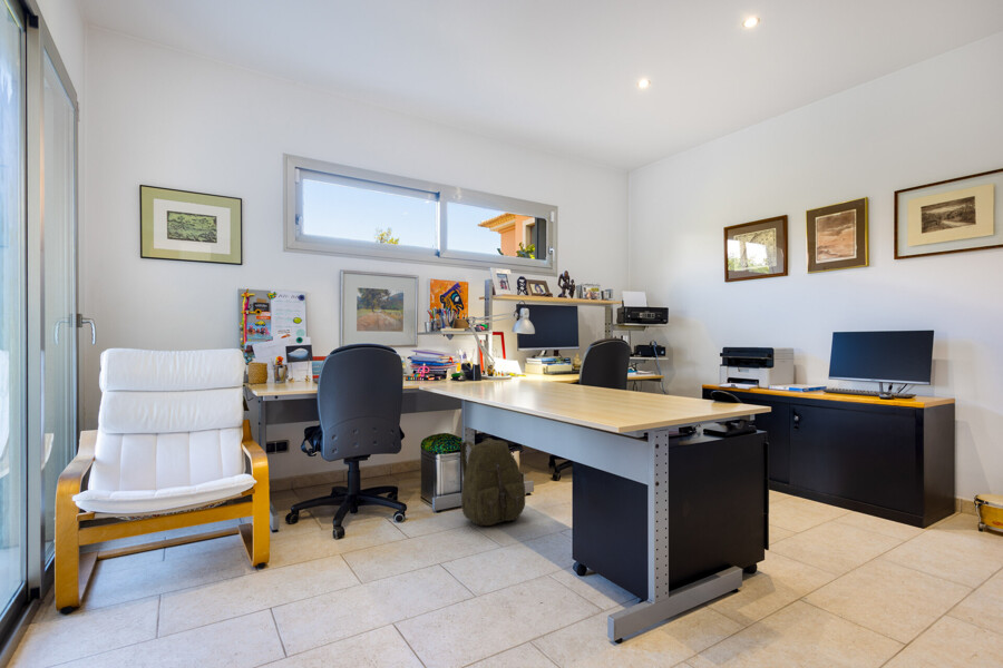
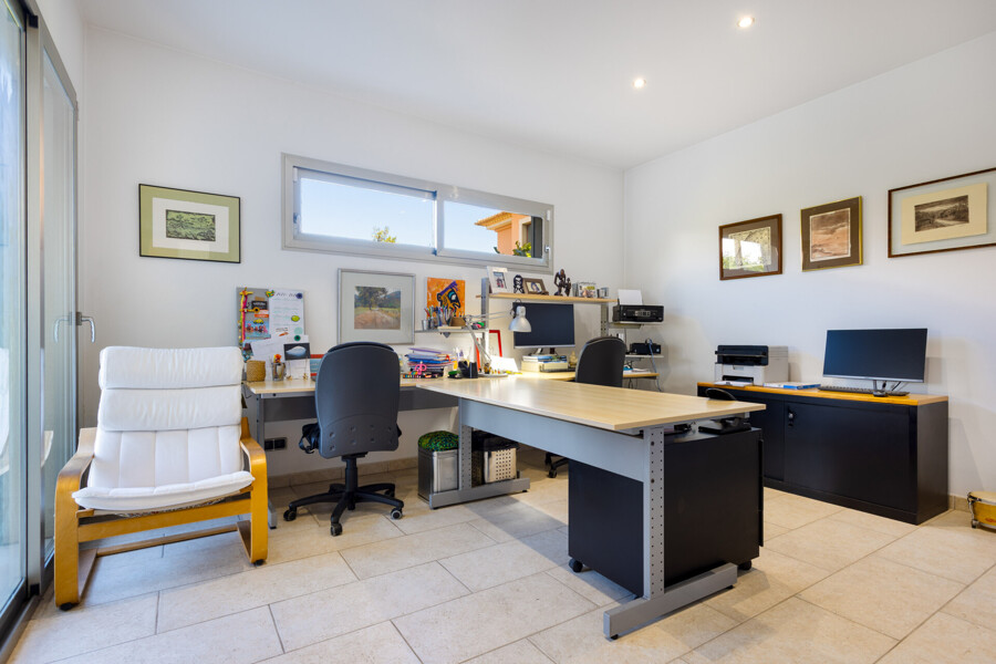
- backpack [459,438,526,527]
